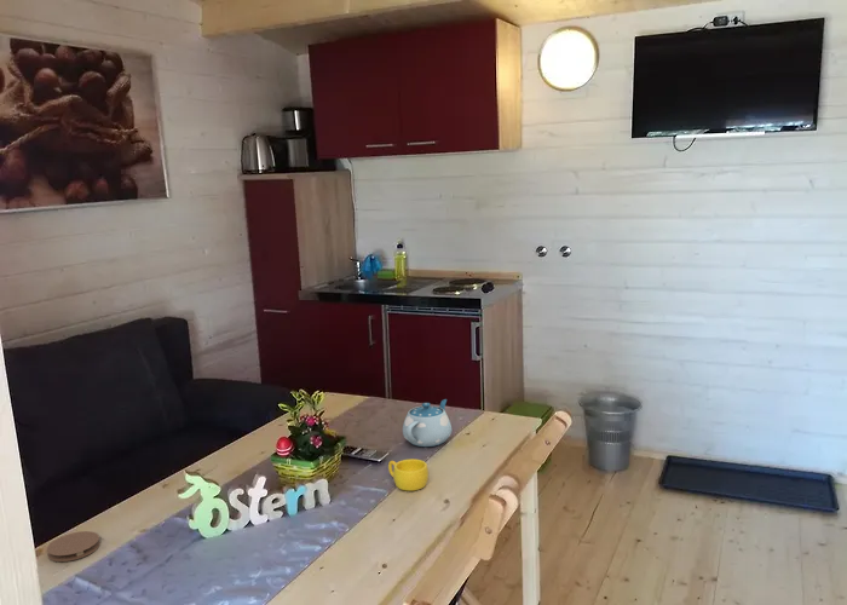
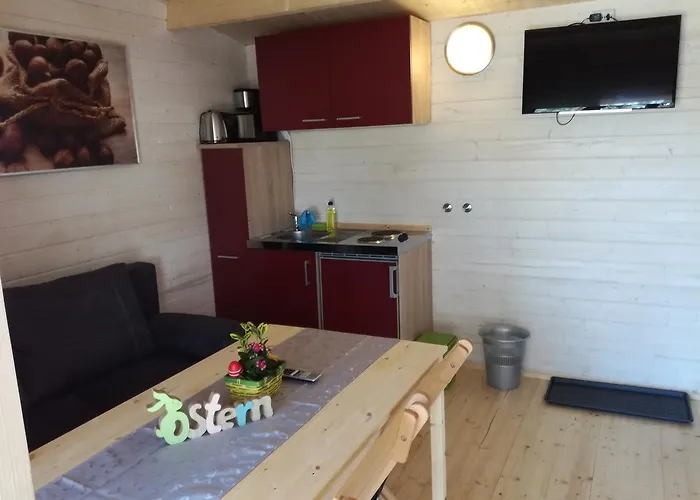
- coaster [46,530,102,563]
- chinaware [402,398,454,448]
- cup [387,457,430,492]
